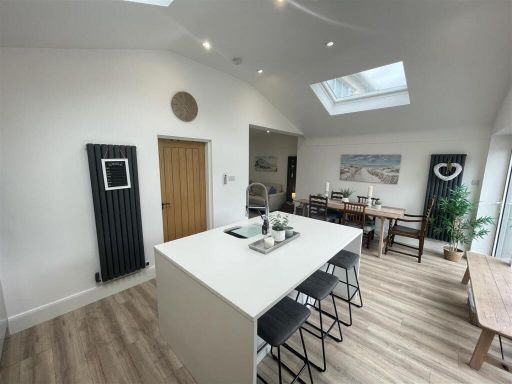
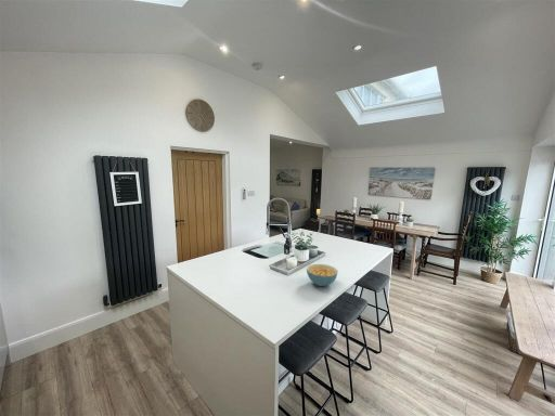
+ cereal bowl [306,263,339,287]
